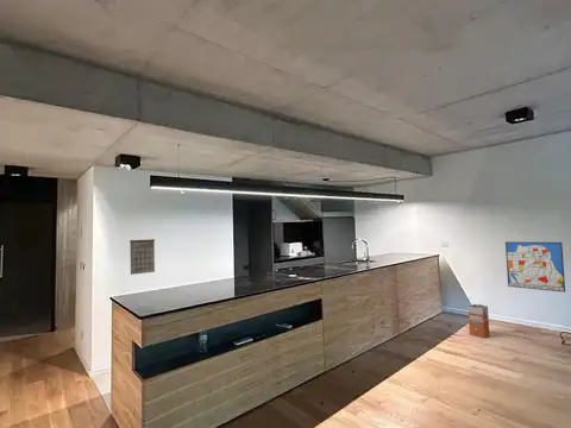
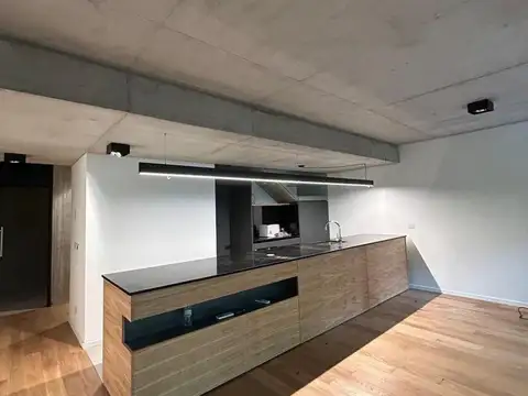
- calendar [128,232,156,276]
- wall art [504,240,566,294]
- waste bin [466,303,490,339]
